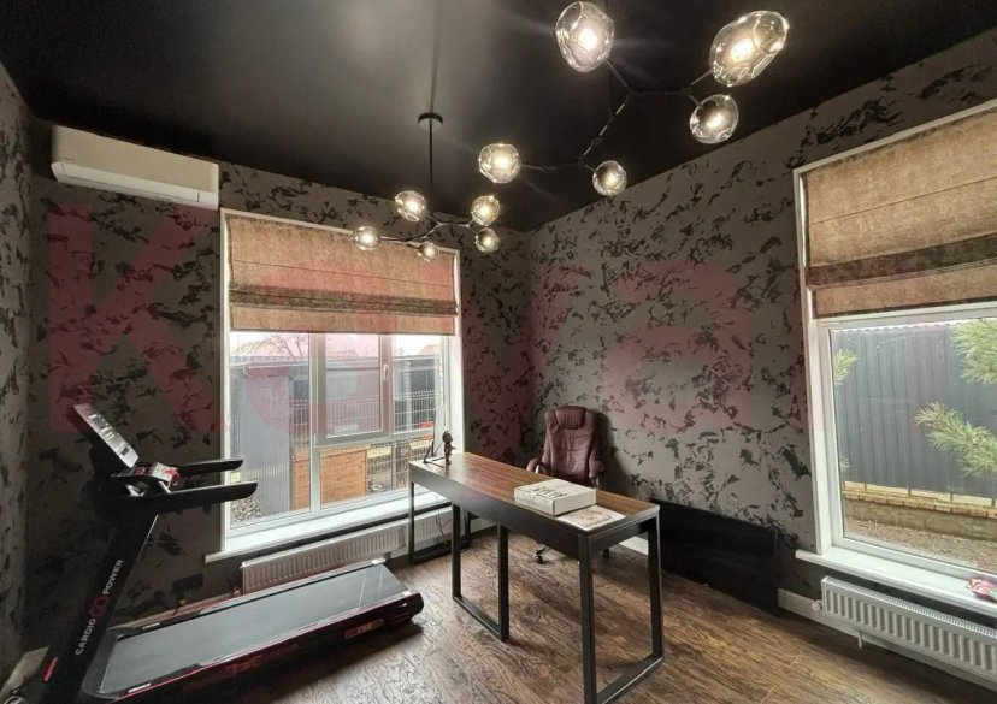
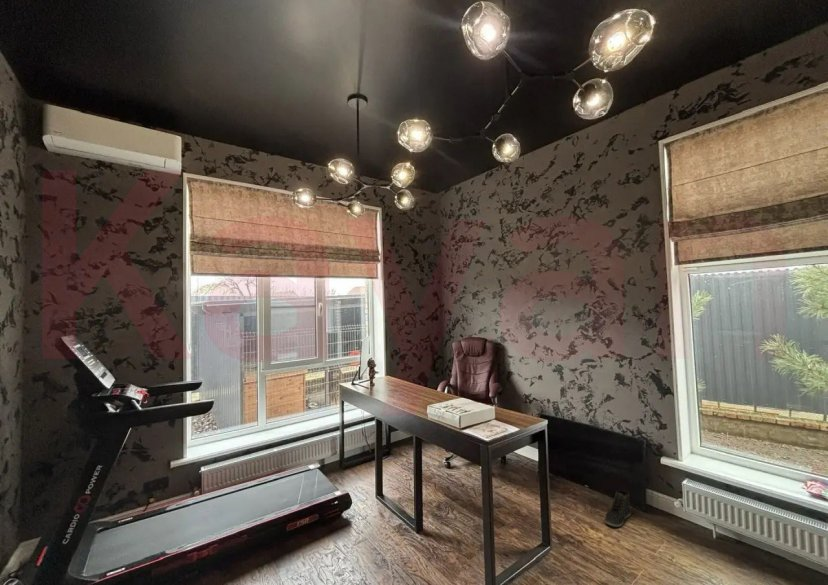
+ sneaker [603,489,632,528]
